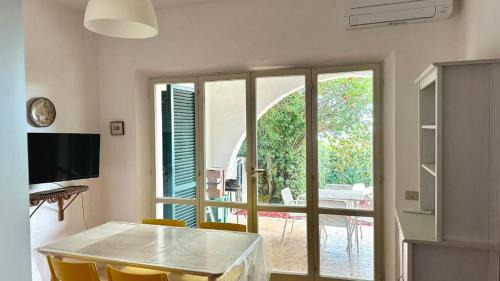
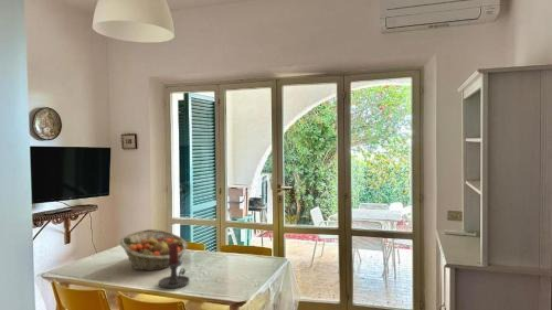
+ candle holder [158,243,190,289]
+ fruit basket [119,228,189,271]
